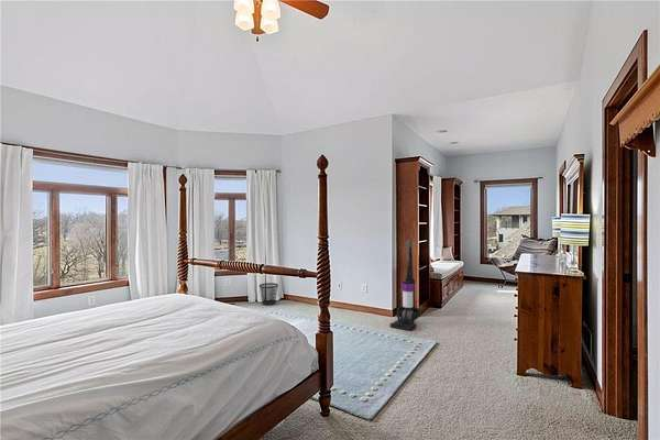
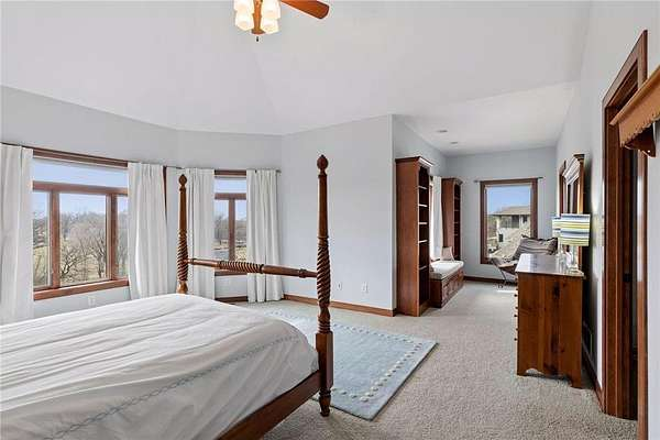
- wastebasket [258,282,279,307]
- vacuum cleaner [389,239,421,332]
